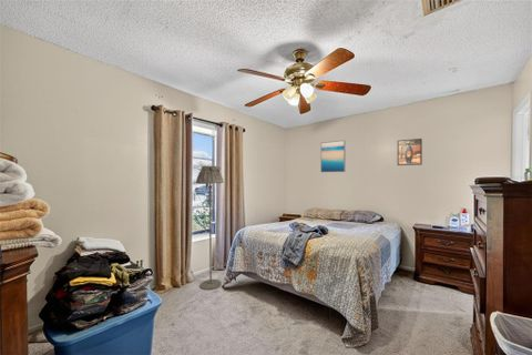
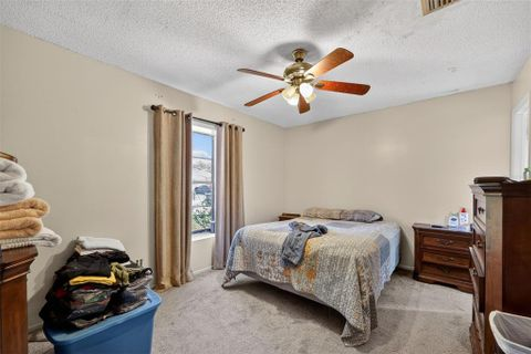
- floor lamp [195,165,225,292]
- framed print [397,138,423,166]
- wall art [319,140,347,173]
